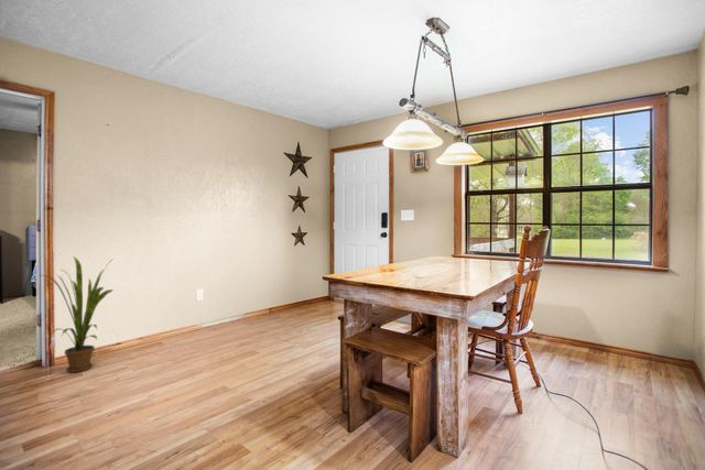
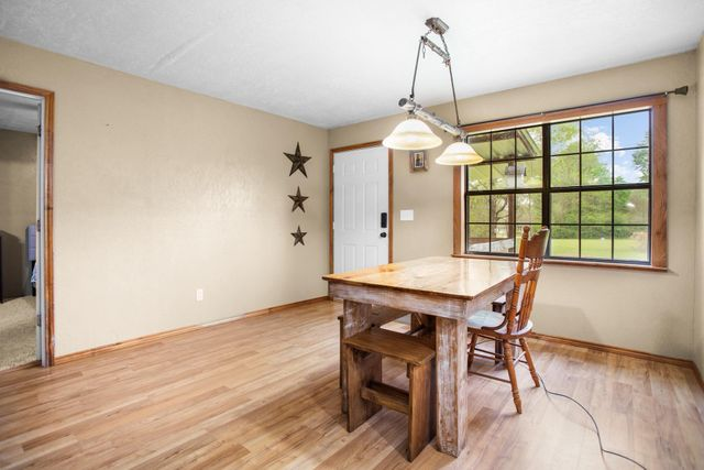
- house plant [41,256,115,373]
